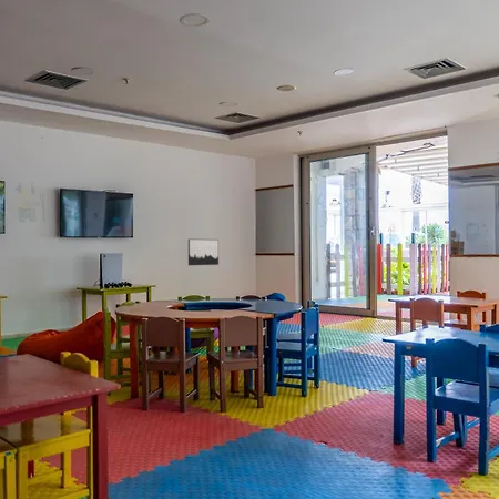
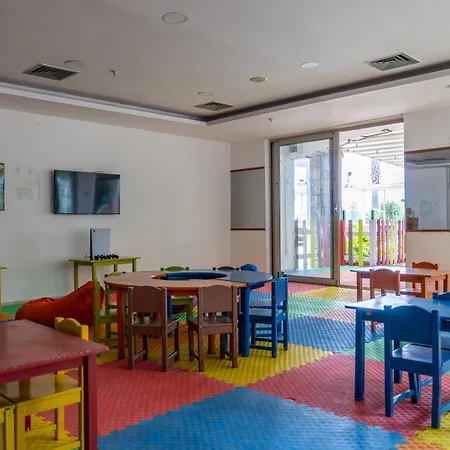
- wall art [187,238,220,266]
